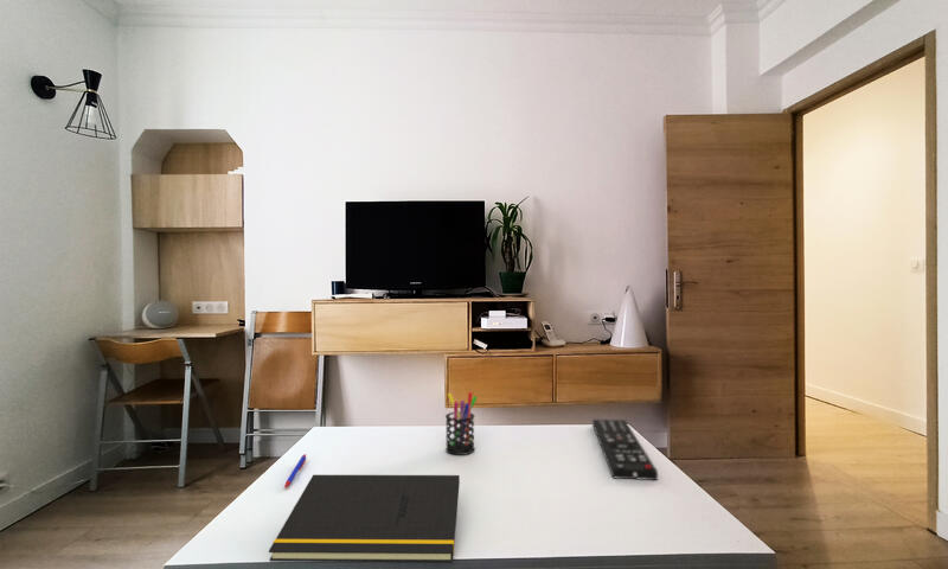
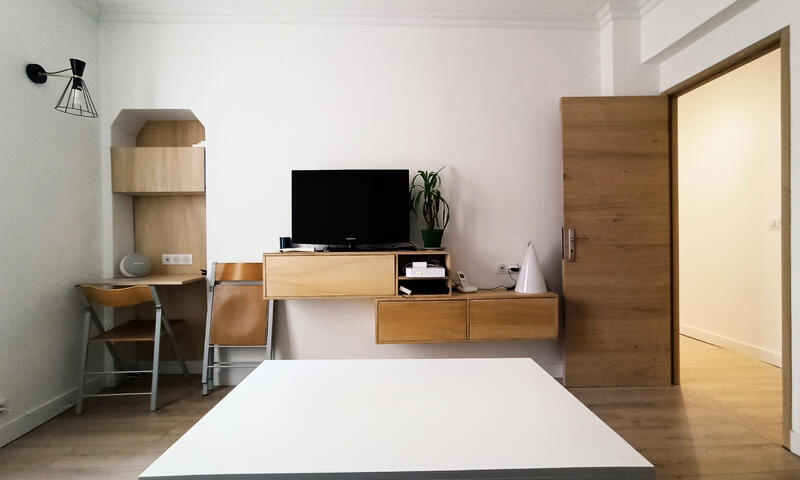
- pen holder [444,391,479,456]
- notepad [268,474,461,563]
- pen [283,453,307,490]
- remote control [591,418,659,481]
